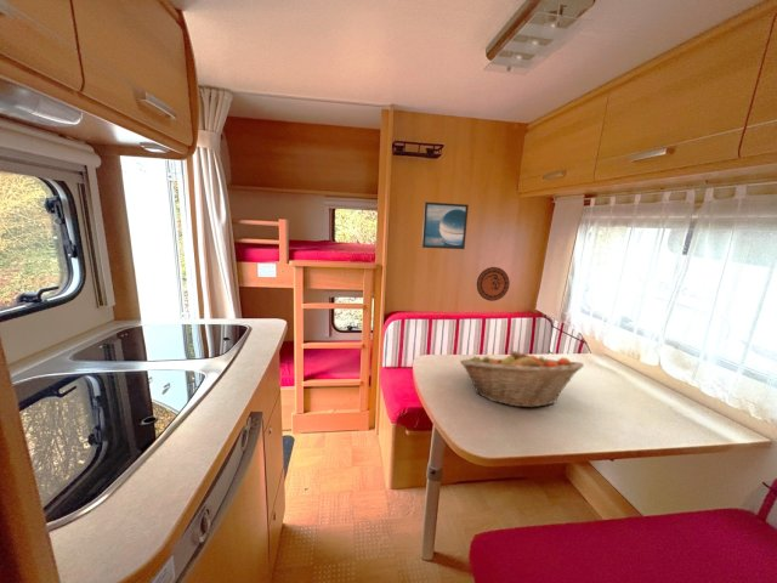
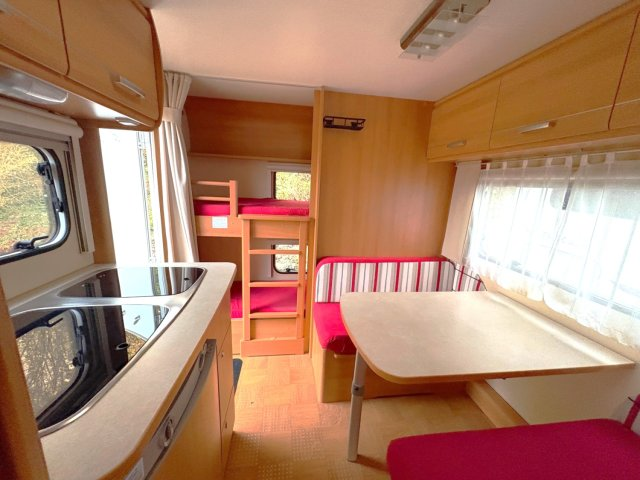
- decorative plate [476,266,511,302]
- fruit basket [459,349,585,409]
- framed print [421,200,470,250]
